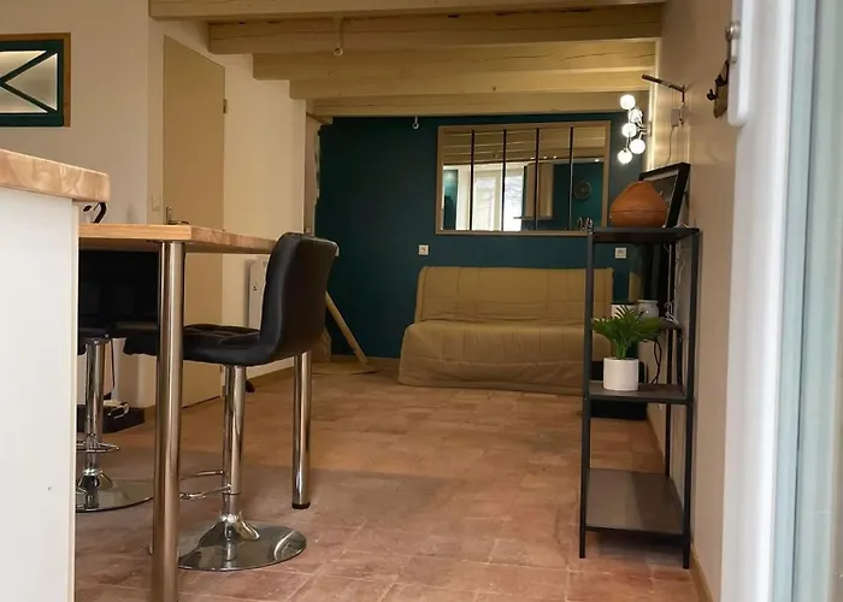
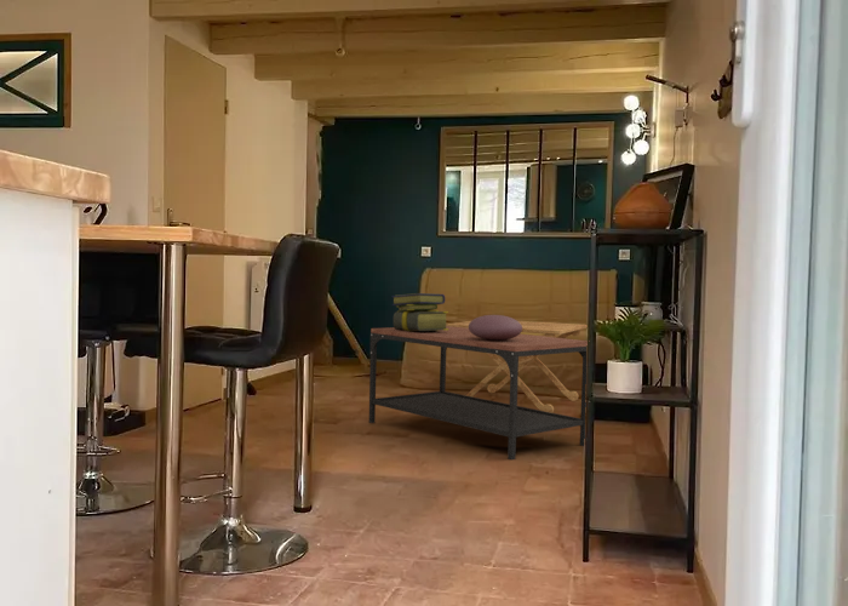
+ side table [446,320,589,413]
+ stack of books [390,292,449,331]
+ coffee table [368,325,588,461]
+ decorative bowl [469,314,522,341]
